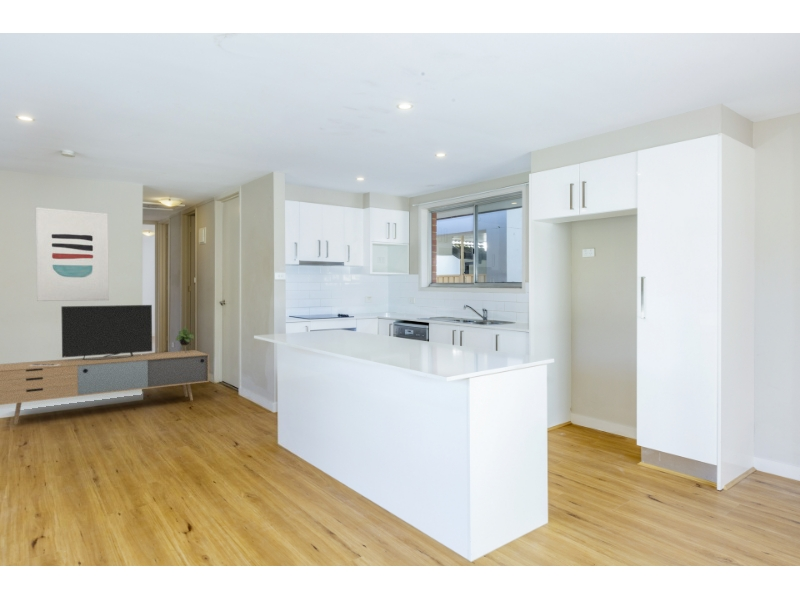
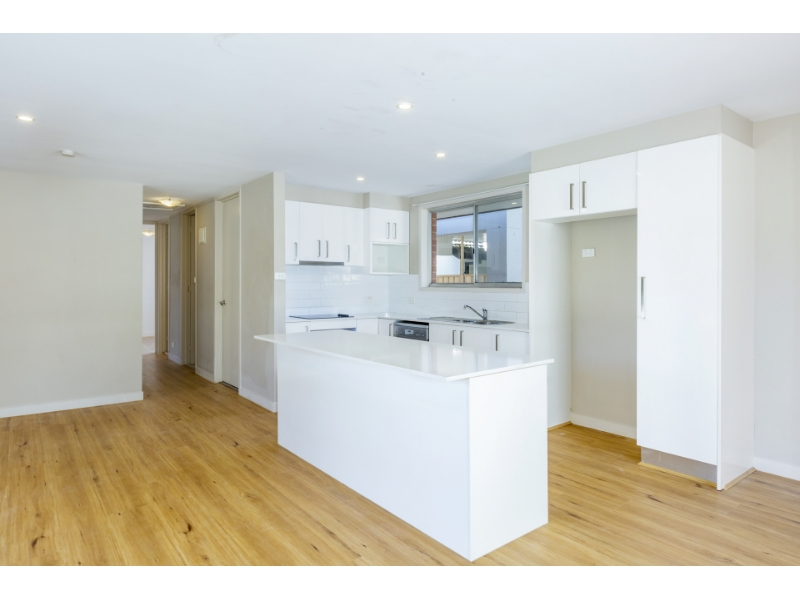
- media console [0,304,210,425]
- wall art [35,206,110,302]
